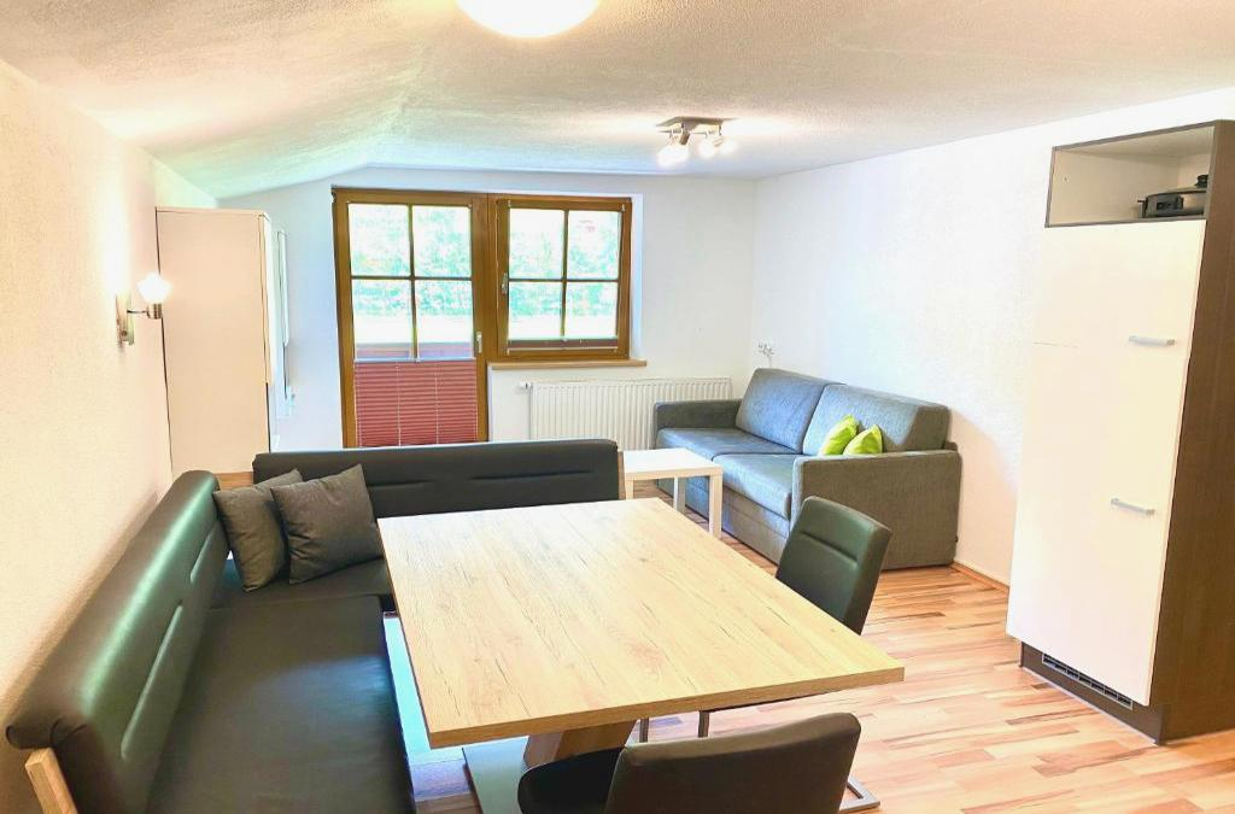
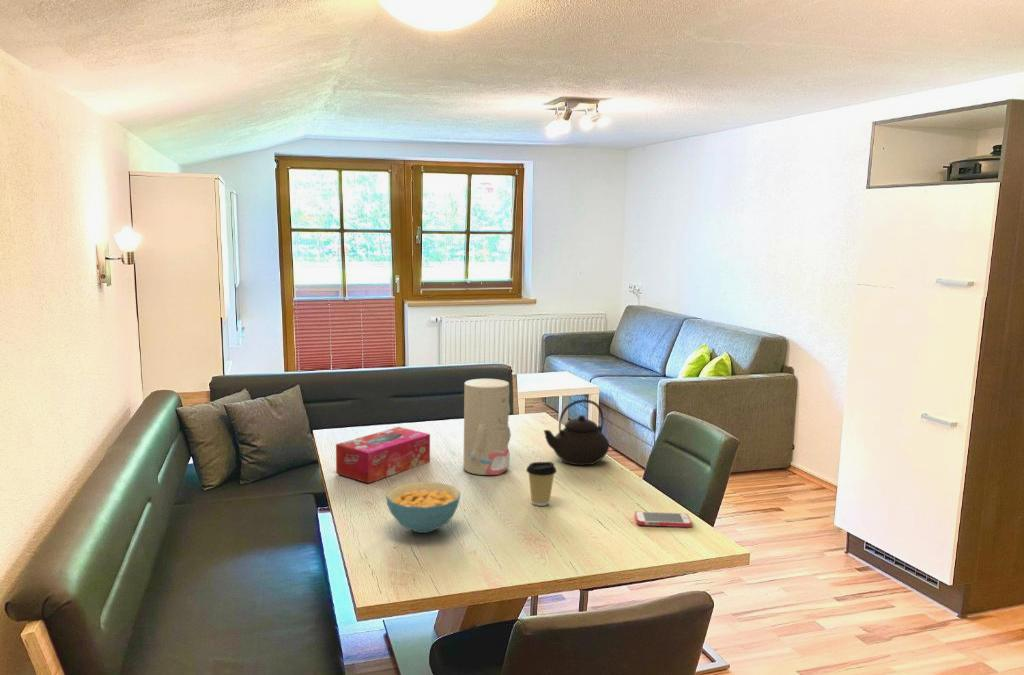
+ tissue box [335,426,431,484]
+ smartphone [634,510,693,528]
+ teapot [543,398,610,466]
+ coffee cup [525,461,558,507]
+ vase [462,378,512,476]
+ cereal bowl [385,481,462,534]
